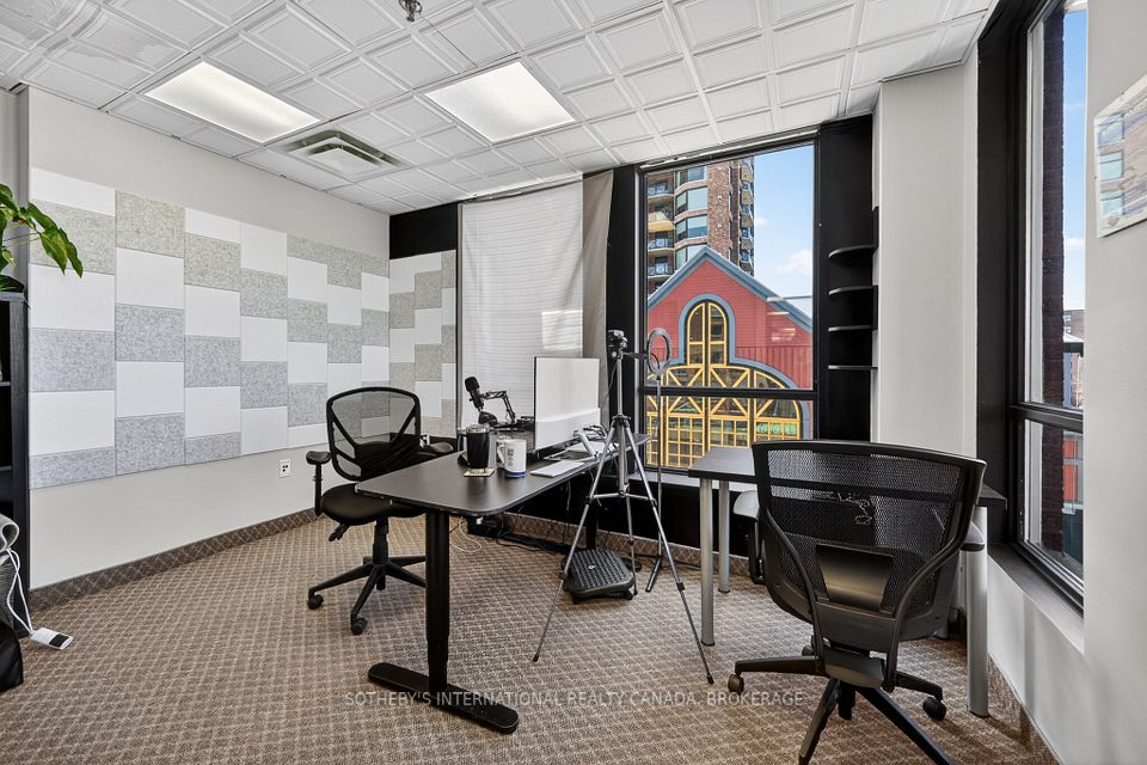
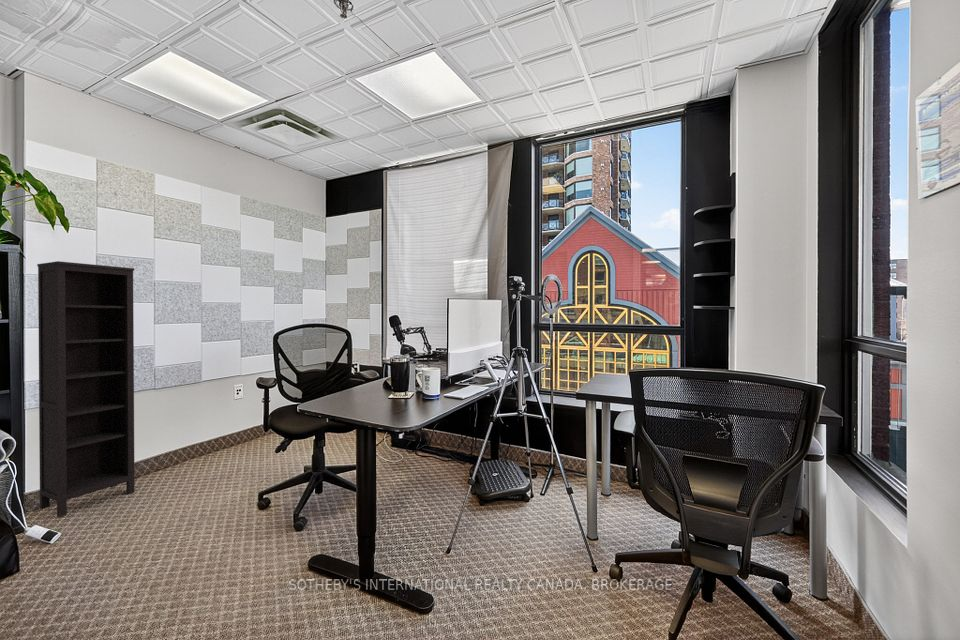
+ bookcase [36,260,136,518]
